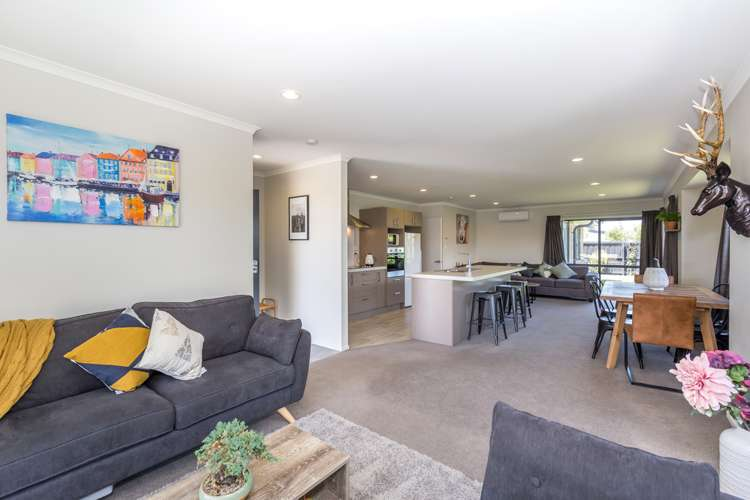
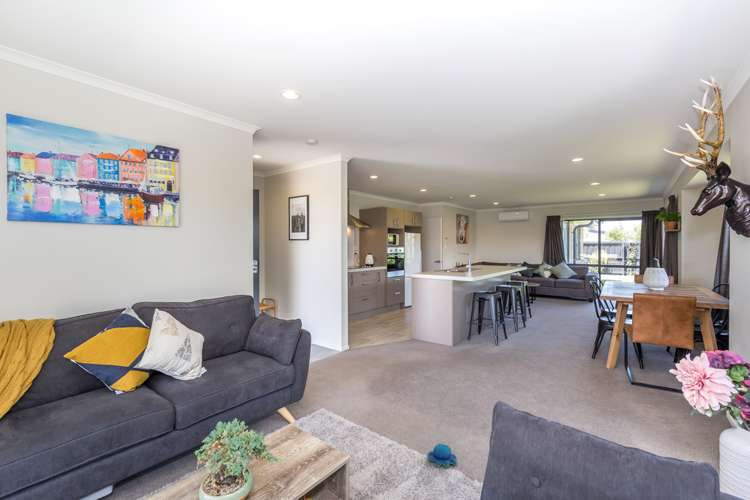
+ plush toy [427,442,458,469]
